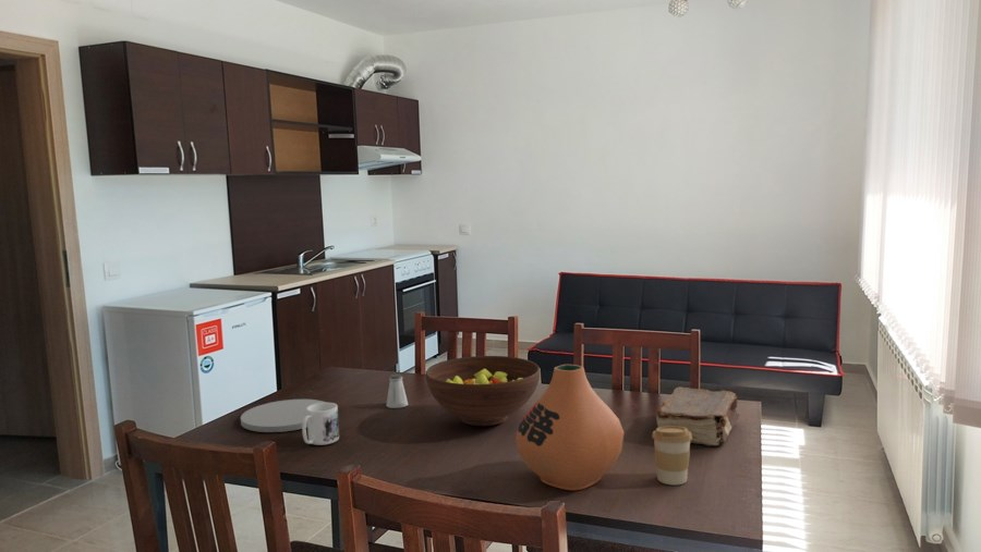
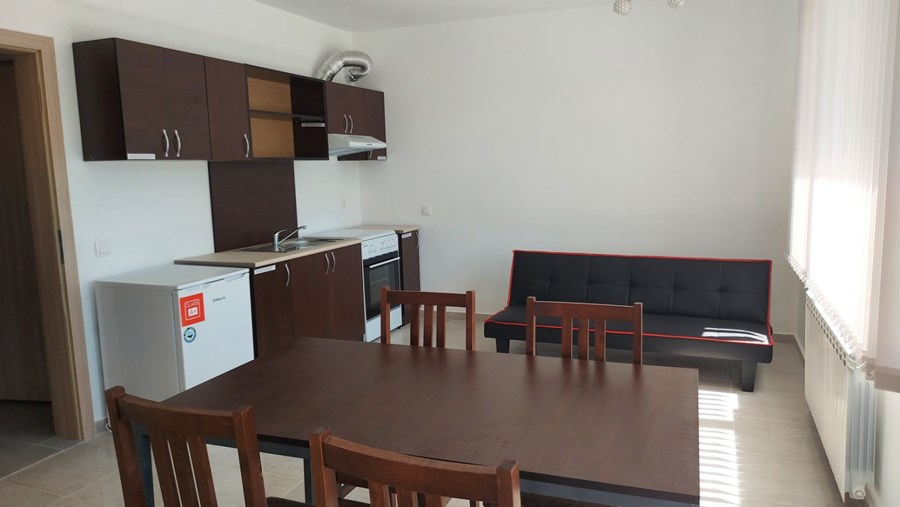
- saltshaker [386,373,409,409]
- fruit bowl [424,355,541,427]
- book [655,385,739,447]
- mug [301,402,340,446]
- plate [240,398,327,433]
- vase [514,364,625,491]
- coffee cup [651,426,692,486]
